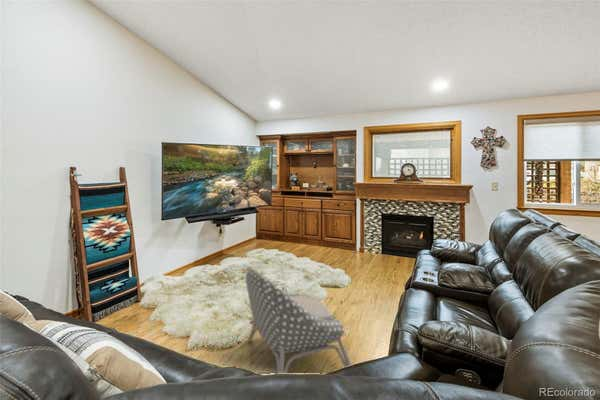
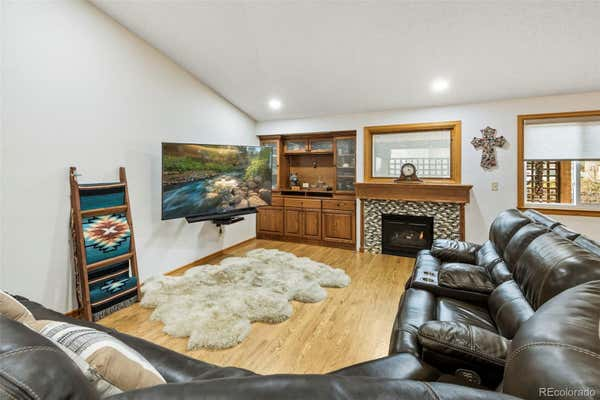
- armchair [244,267,353,375]
